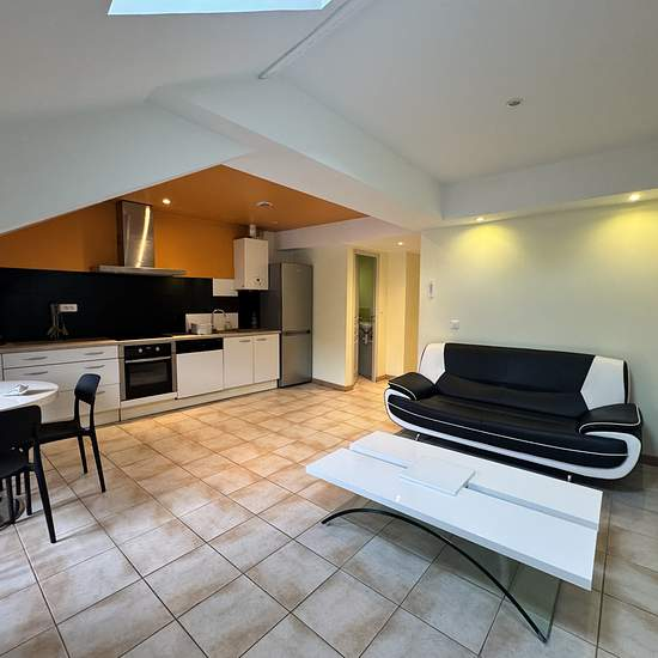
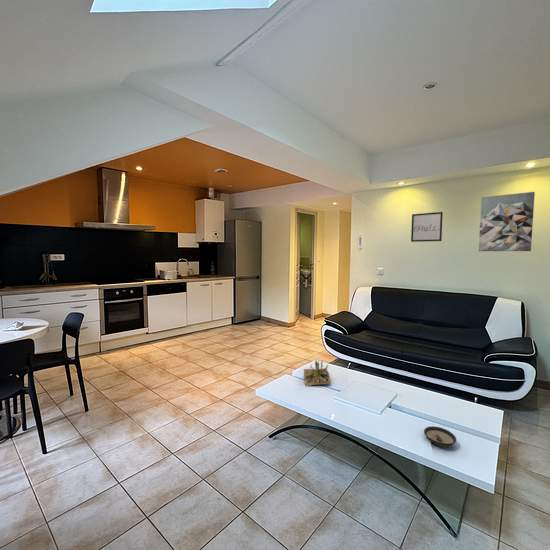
+ succulent plant [303,359,332,387]
+ saucer [423,425,457,447]
+ wall art [410,211,444,243]
+ wall art [478,191,536,252]
